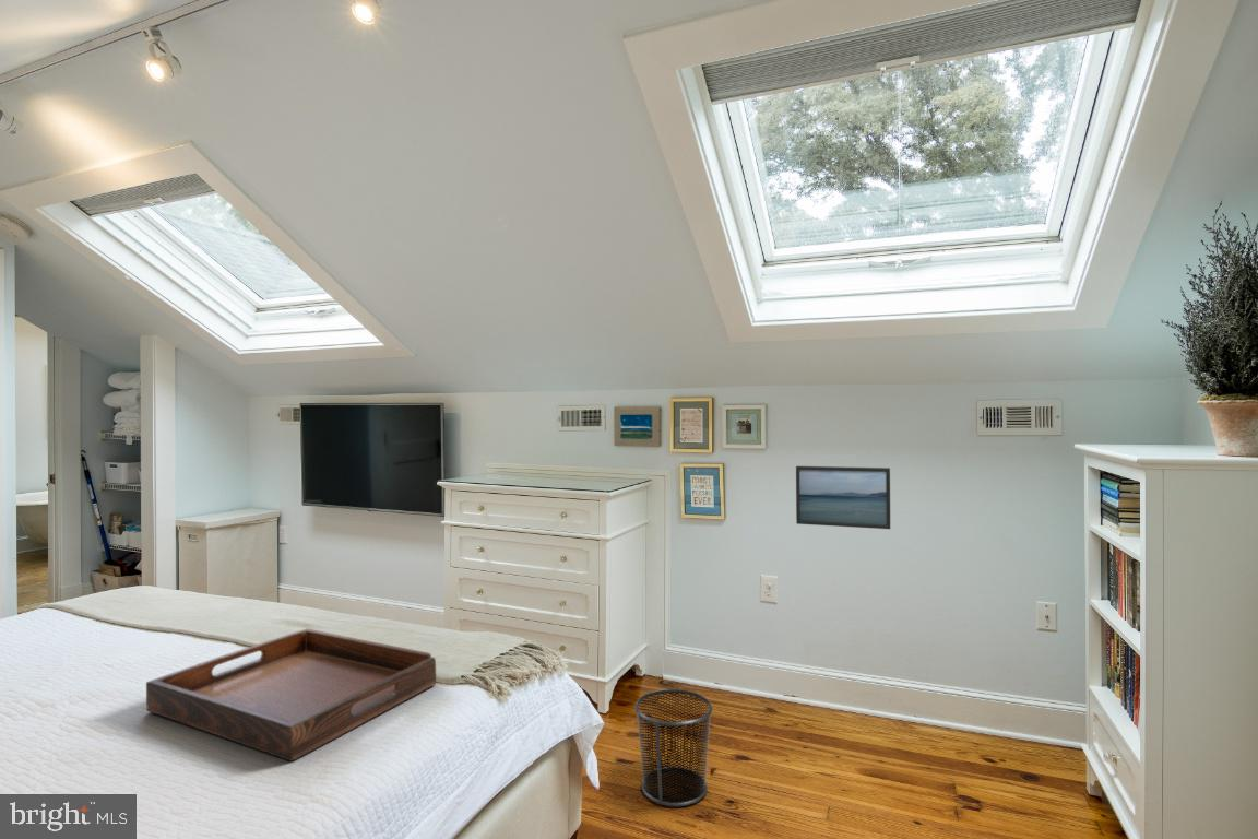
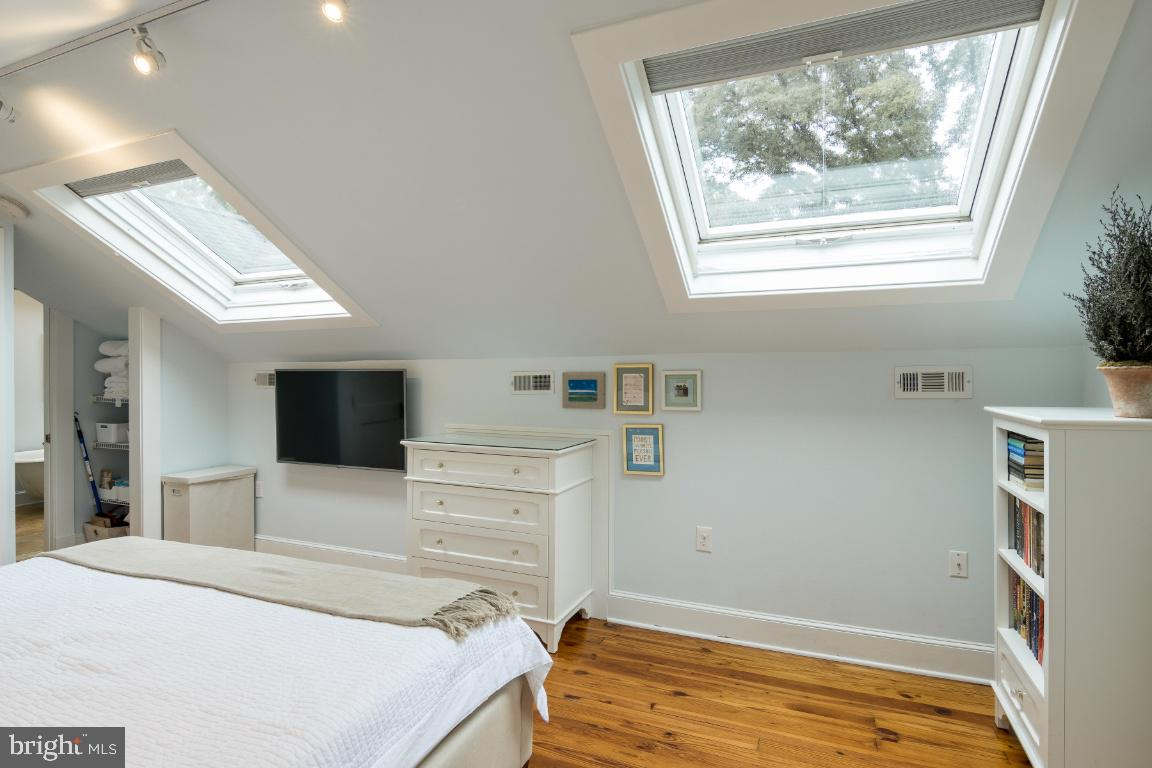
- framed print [795,465,891,530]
- waste bin [633,688,714,807]
- serving tray [145,628,437,761]
